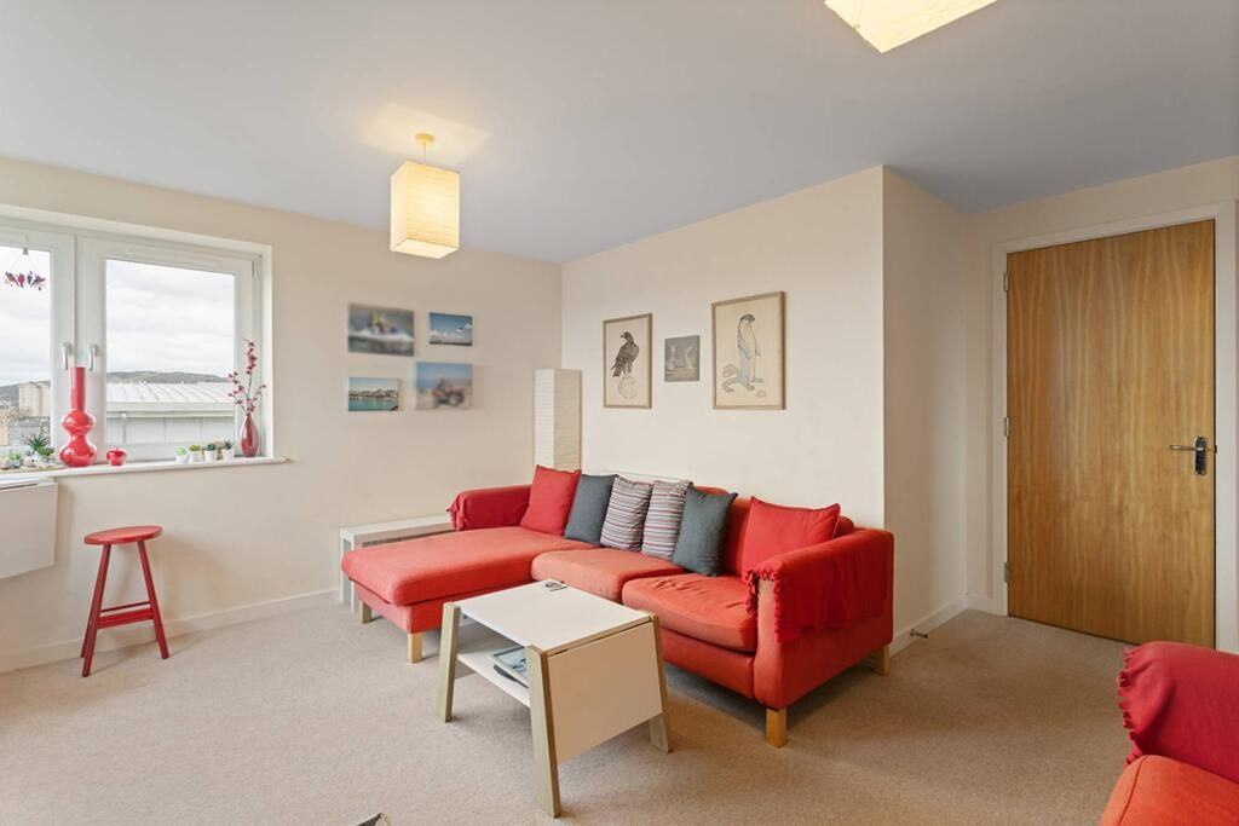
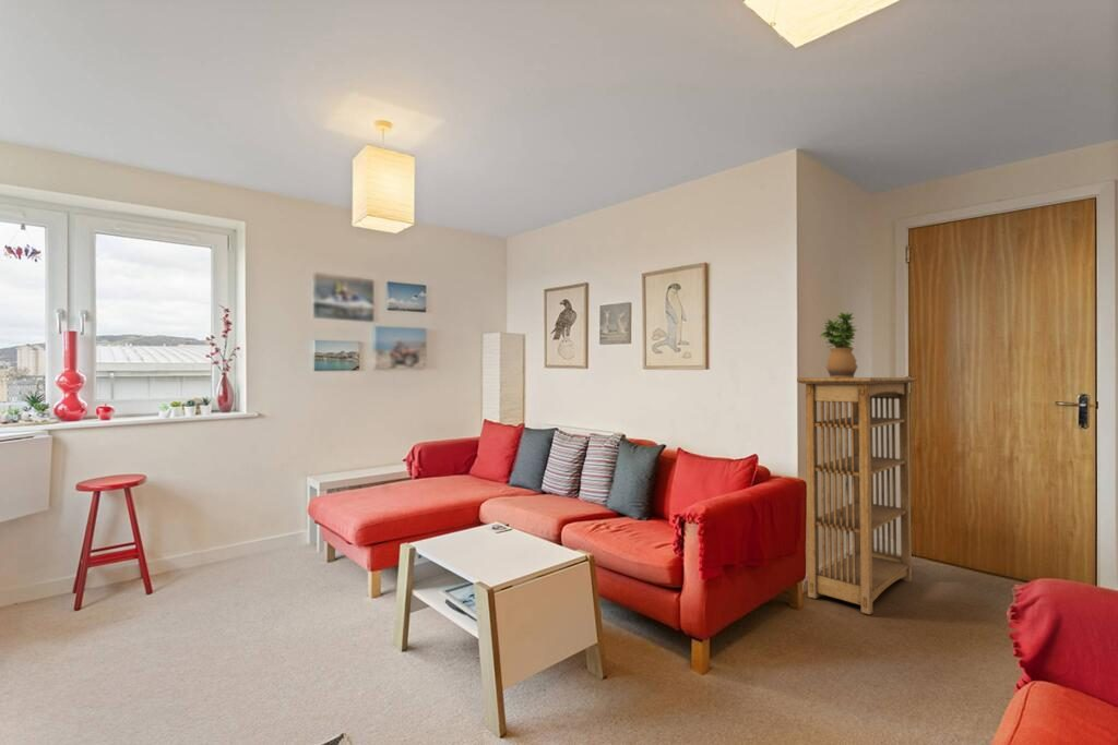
+ potted plant [819,311,858,377]
+ bookshelf [796,376,917,615]
